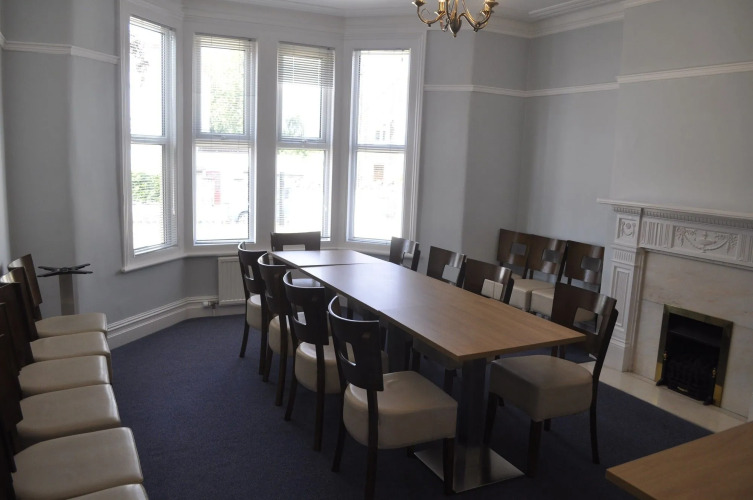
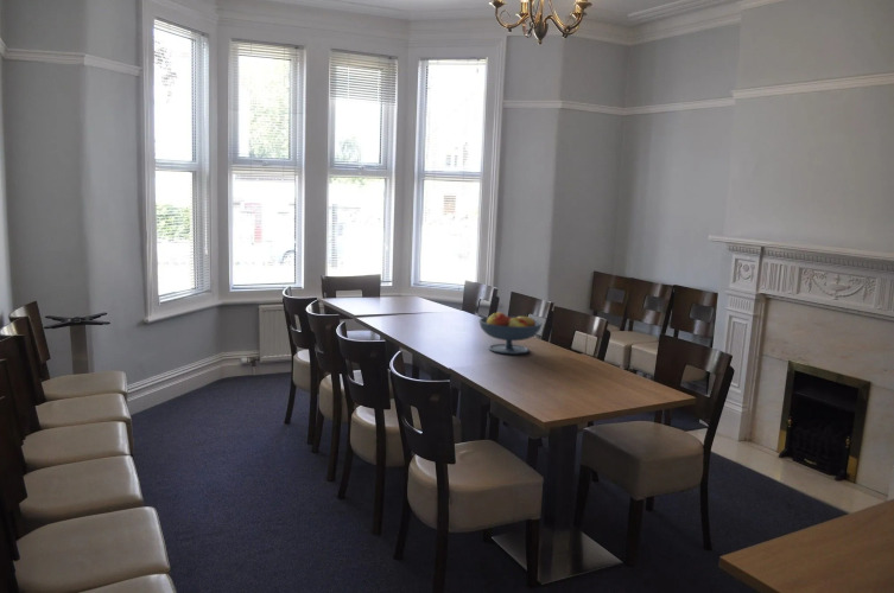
+ fruit bowl [477,311,544,356]
